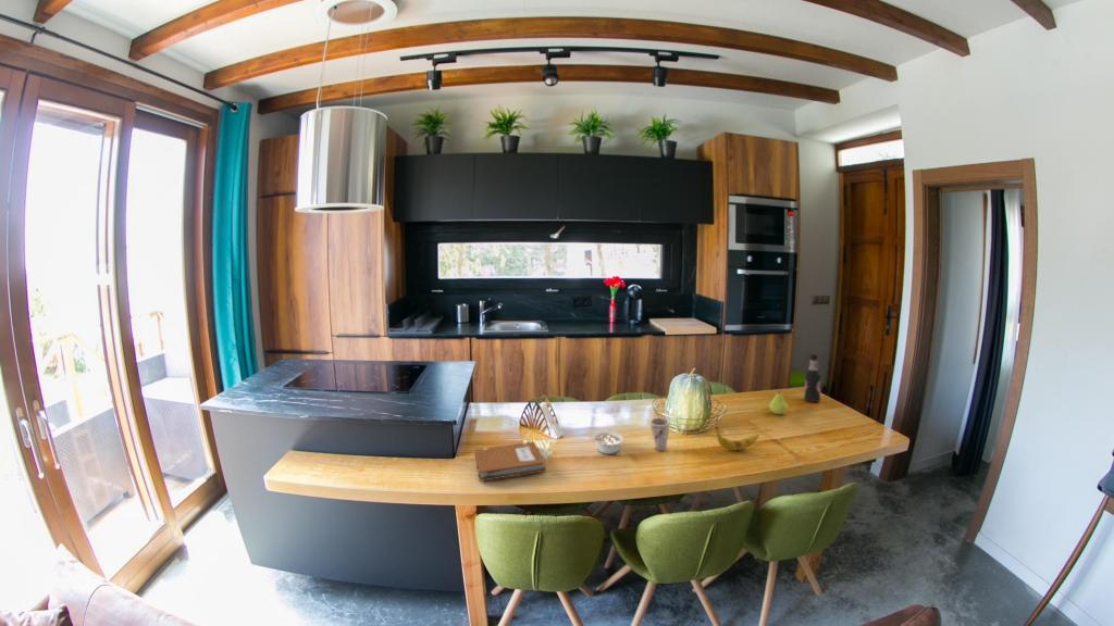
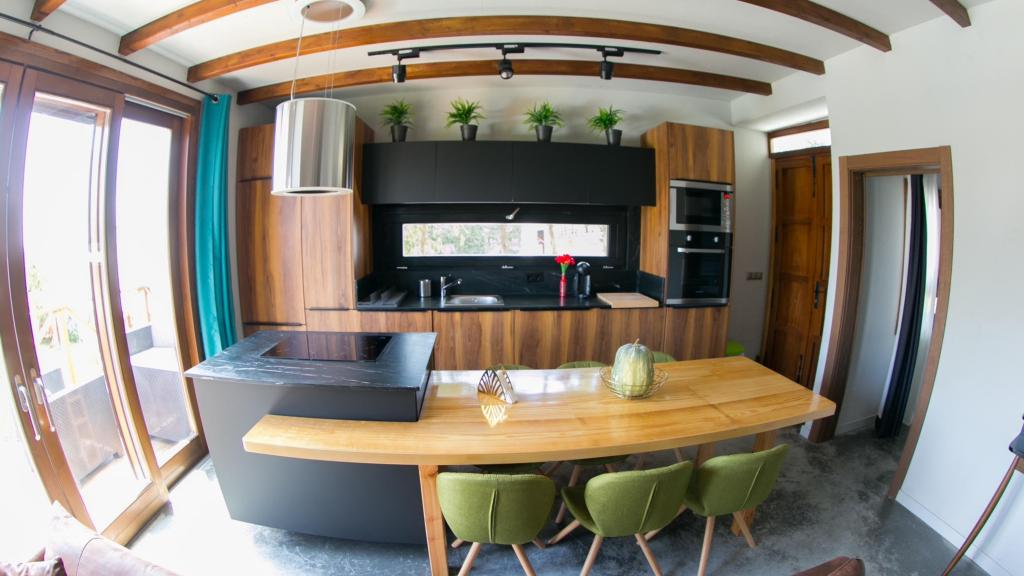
- banana [715,426,759,451]
- legume [592,430,624,455]
- notebook [474,440,547,483]
- cup [648,416,671,452]
- bottle [803,352,822,403]
- fruit [768,390,789,415]
